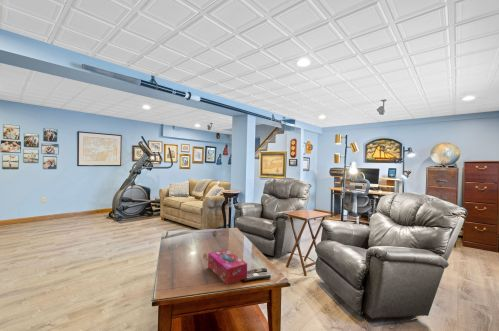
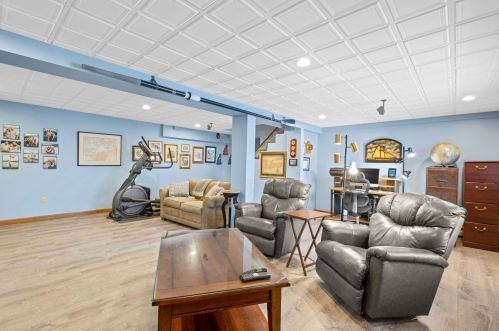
- tissue box [207,248,248,285]
